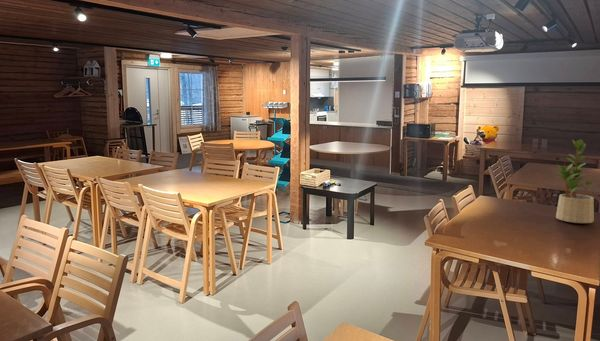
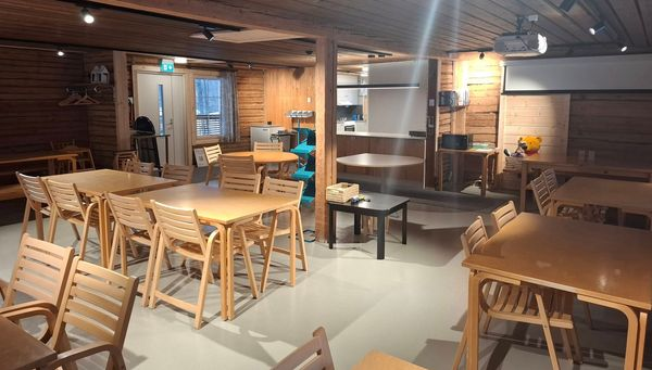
- potted plant [555,138,597,224]
